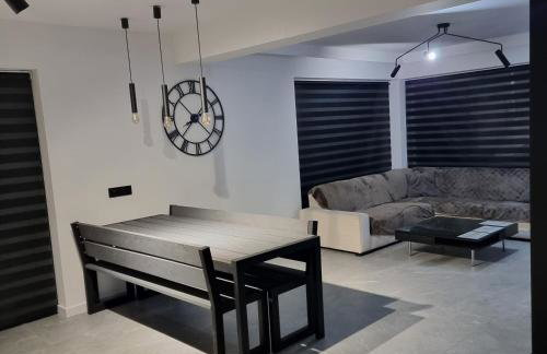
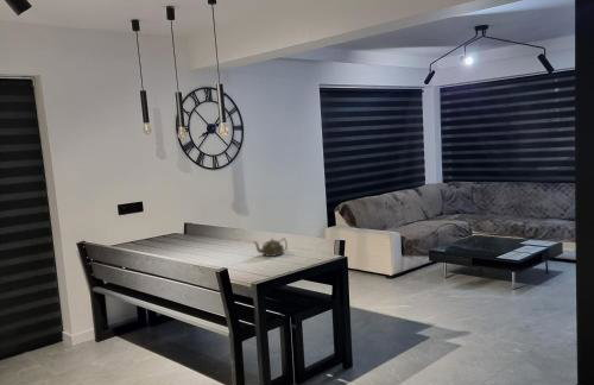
+ teapot [252,236,289,258]
